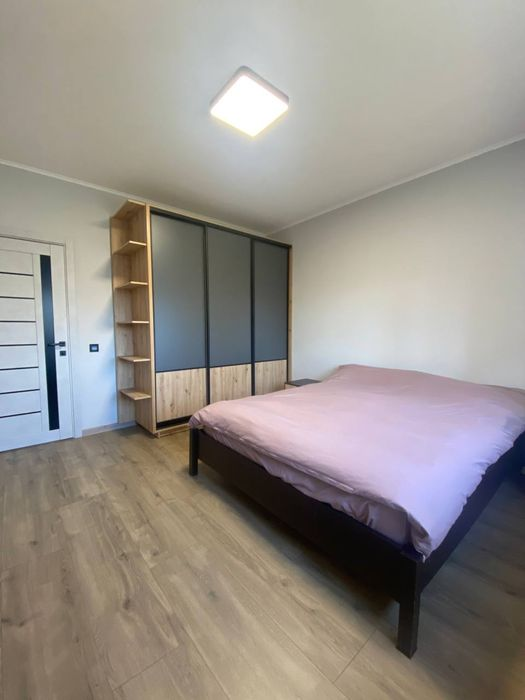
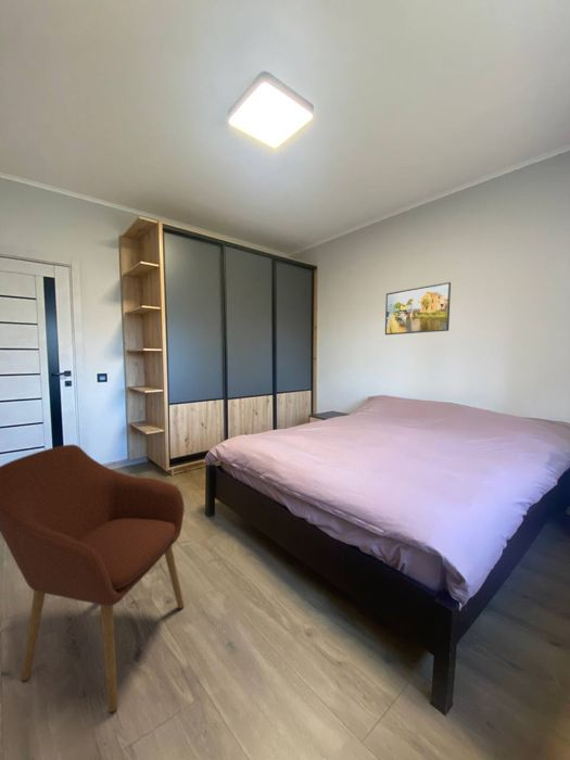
+ armchair [0,443,185,714]
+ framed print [384,281,452,335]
